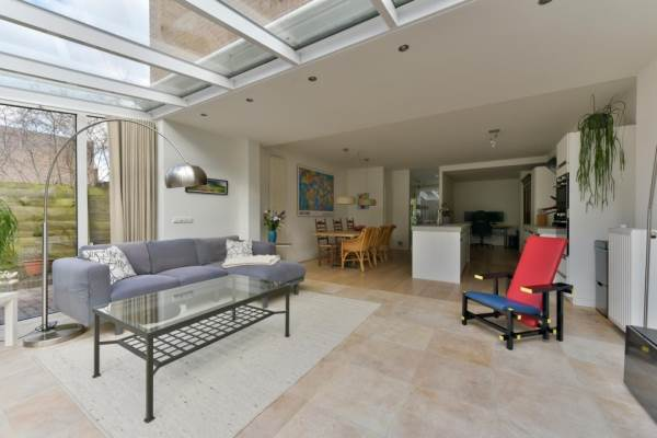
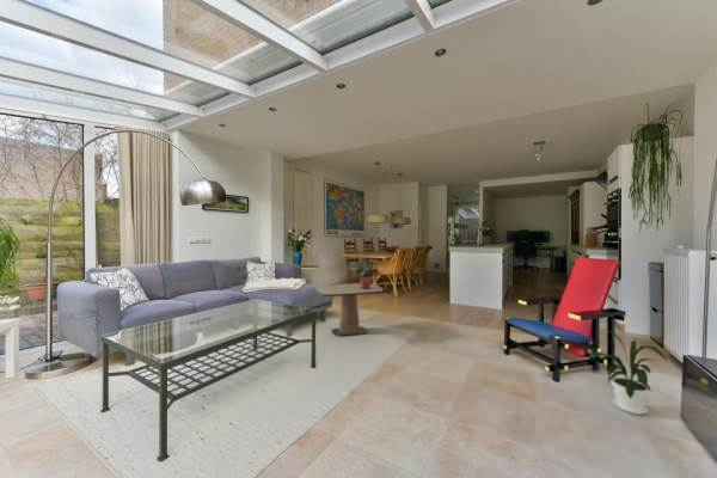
+ house plant [587,326,669,416]
+ potted plant [350,257,380,289]
+ side table [315,282,384,338]
